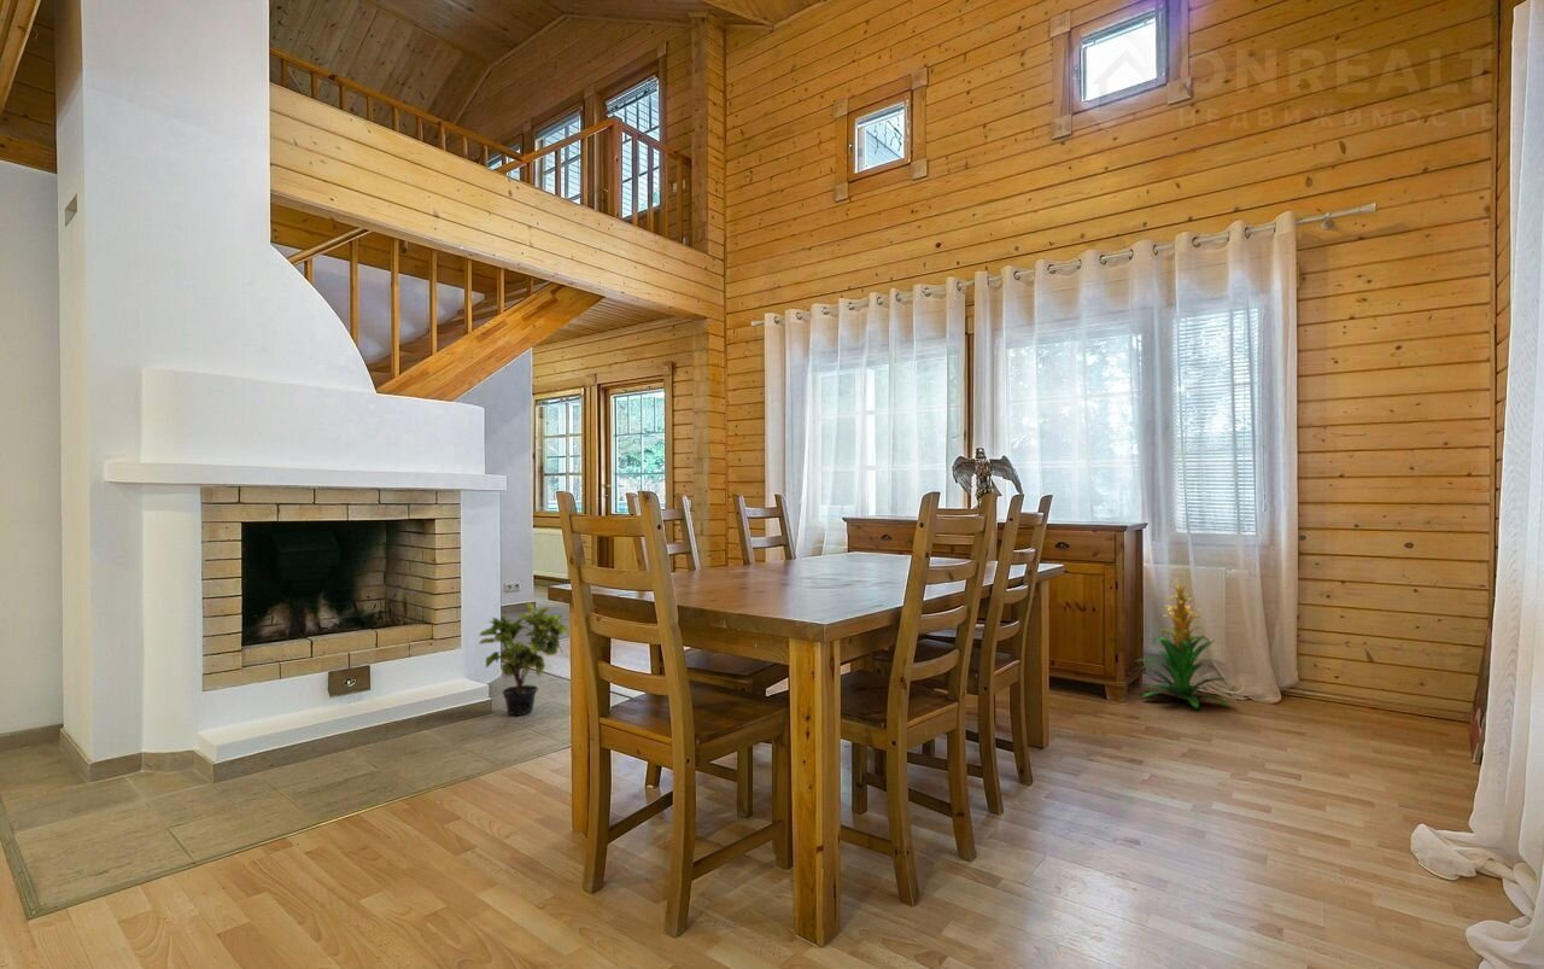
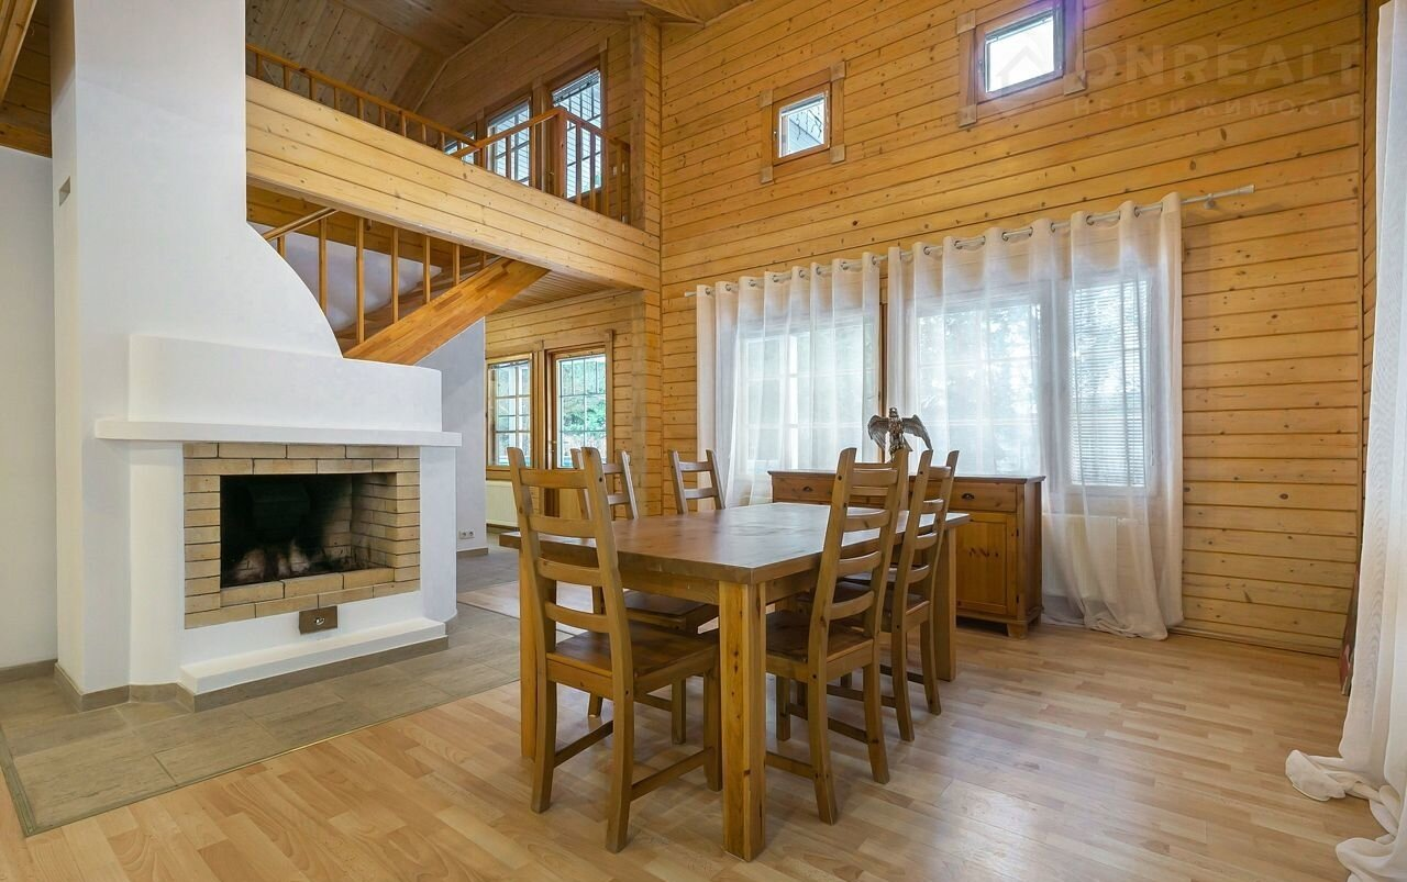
- potted plant [478,601,569,717]
- indoor plant [1136,577,1230,710]
